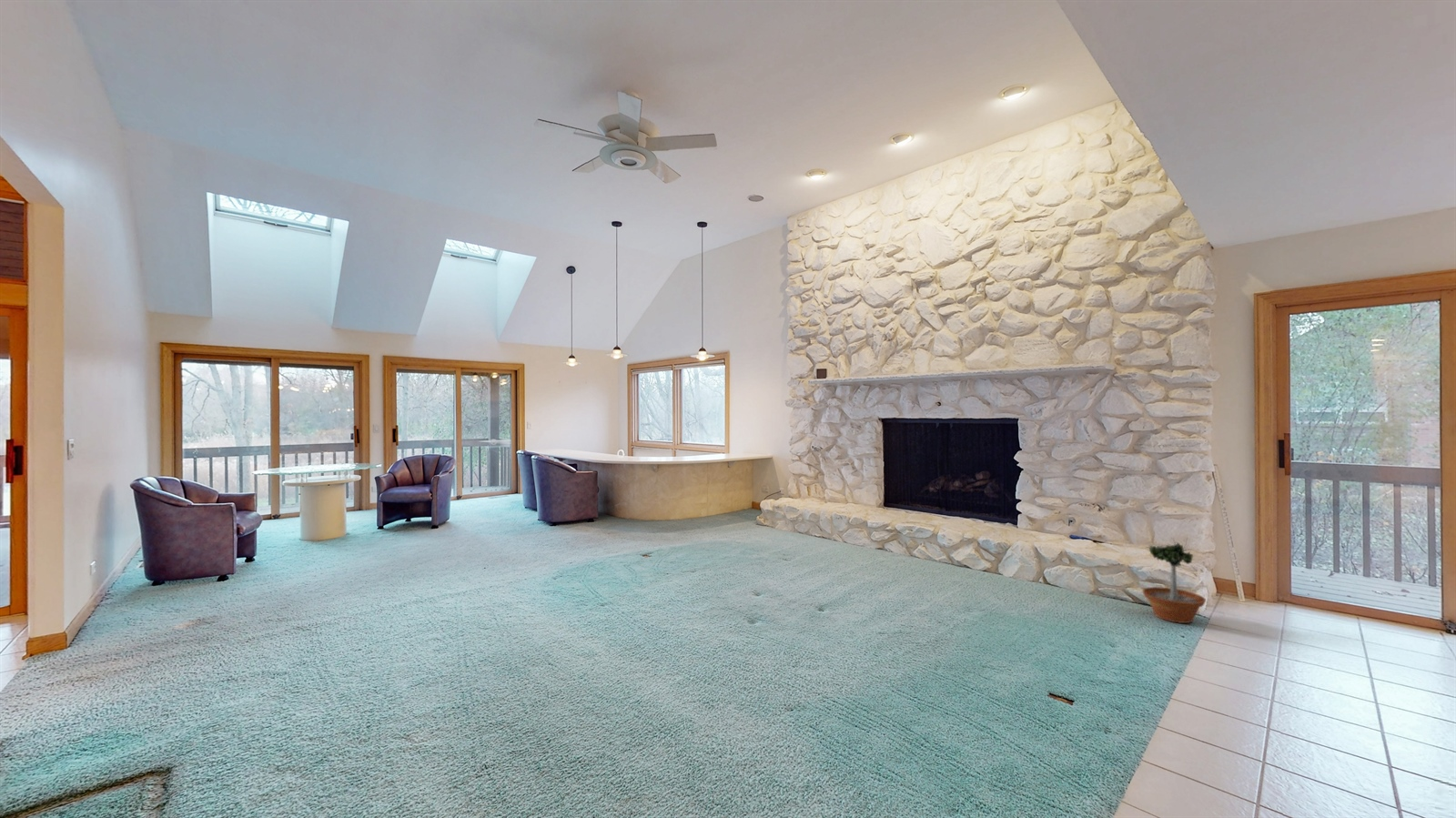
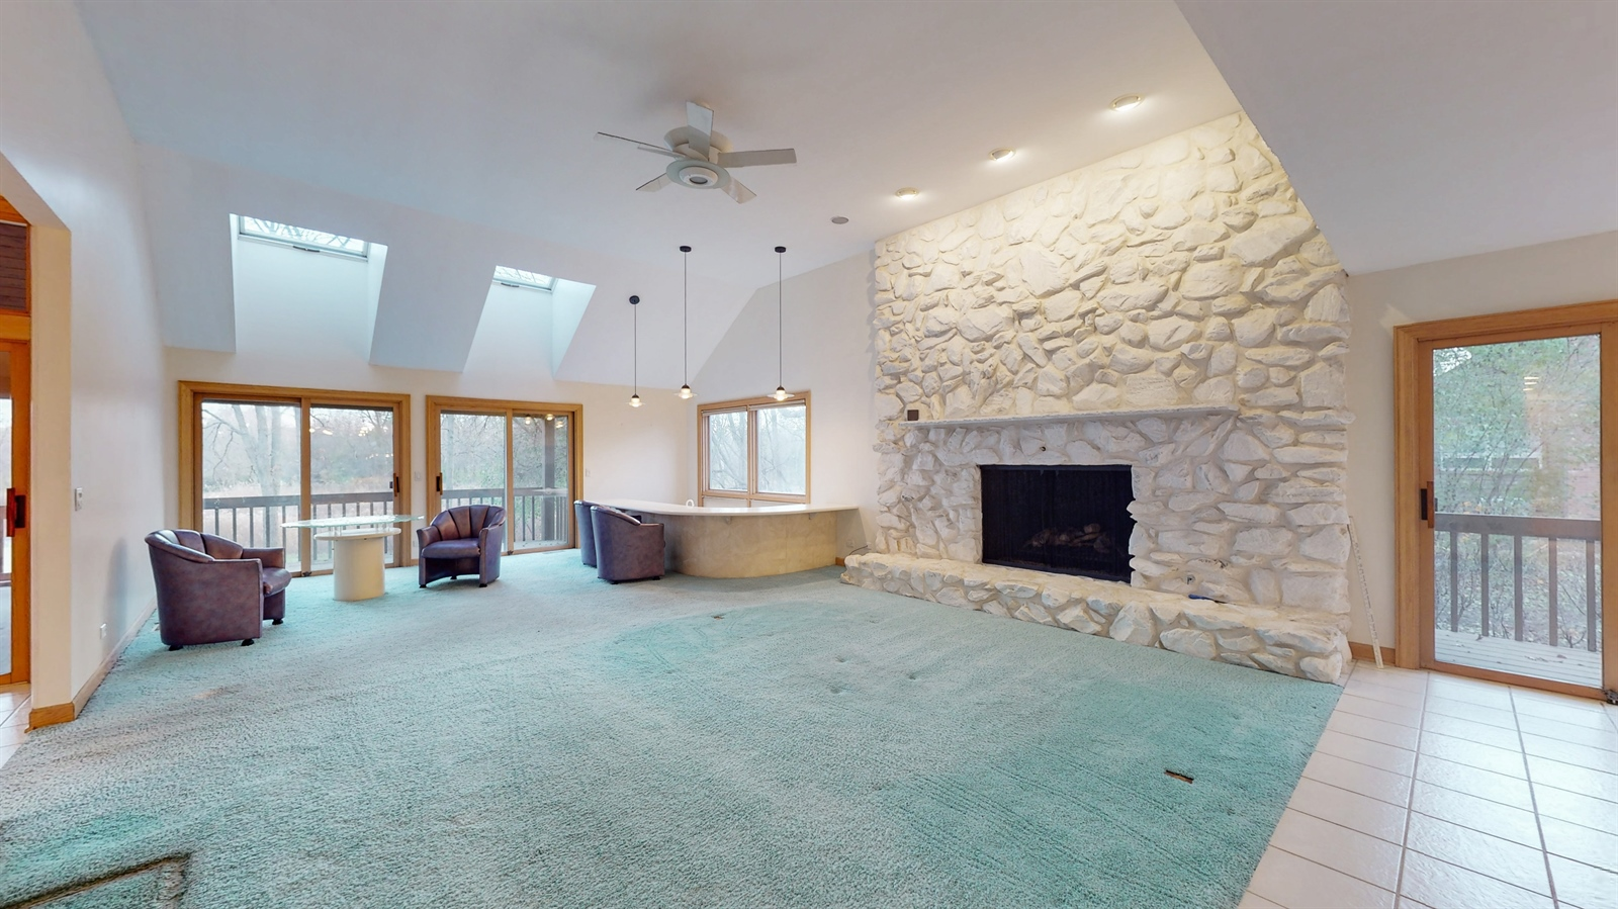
- potted tree [1141,534,1207,624]
